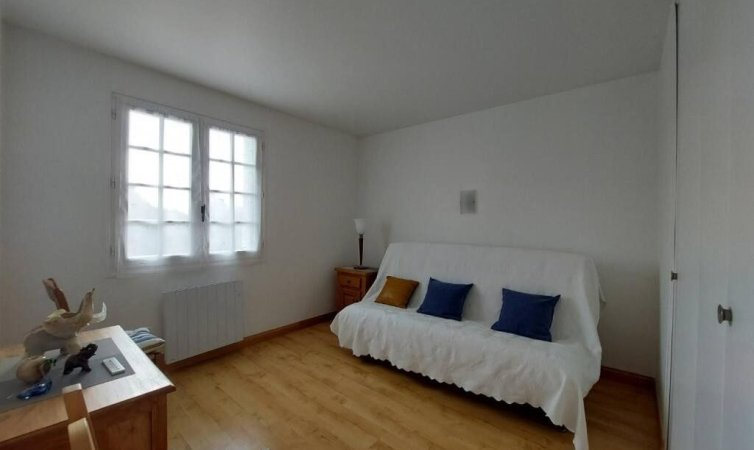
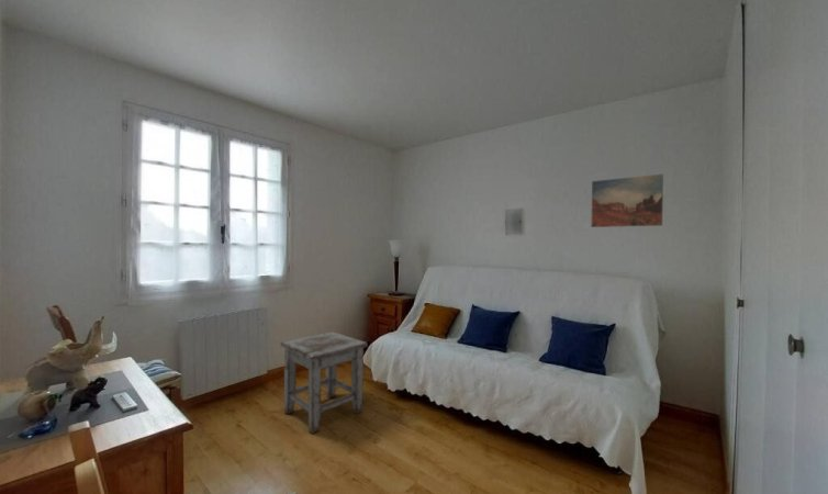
+ wall art [591,173,664,228]
+ stool [279,330,369,435]
